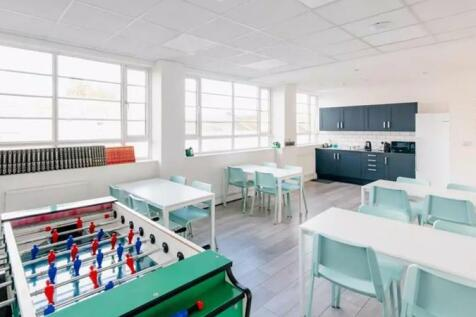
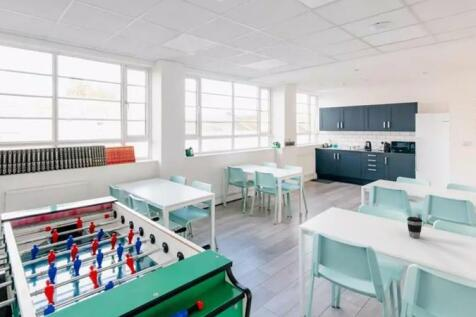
+ coffee cup [406,216,424,239]
